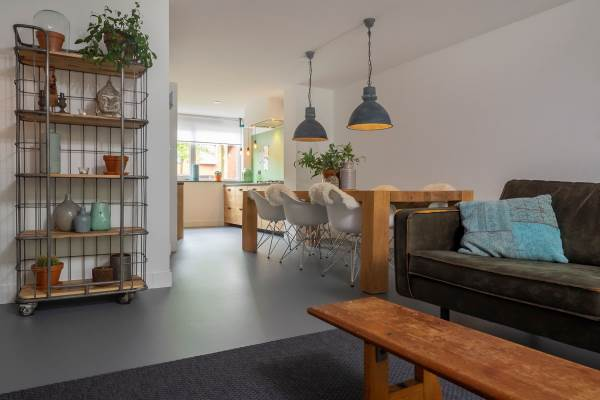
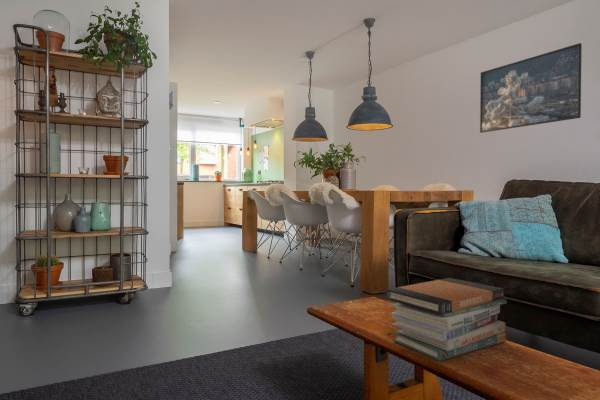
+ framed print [479,42,583,134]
+ book stack [386,277,508,362]
